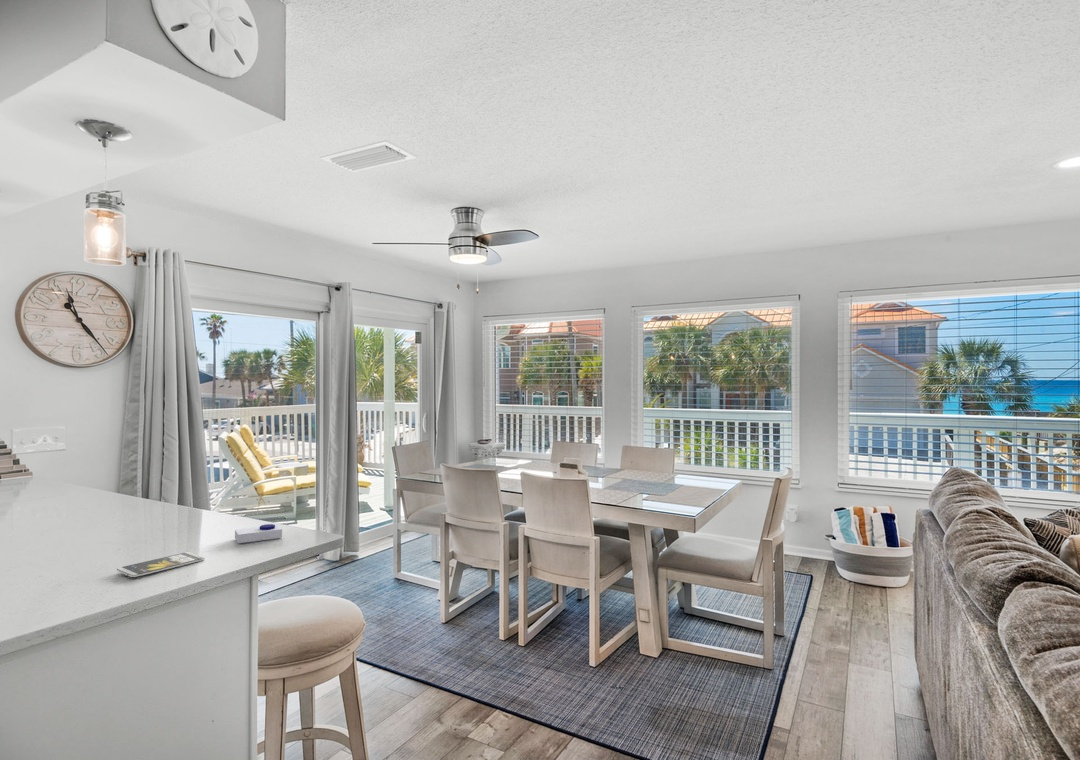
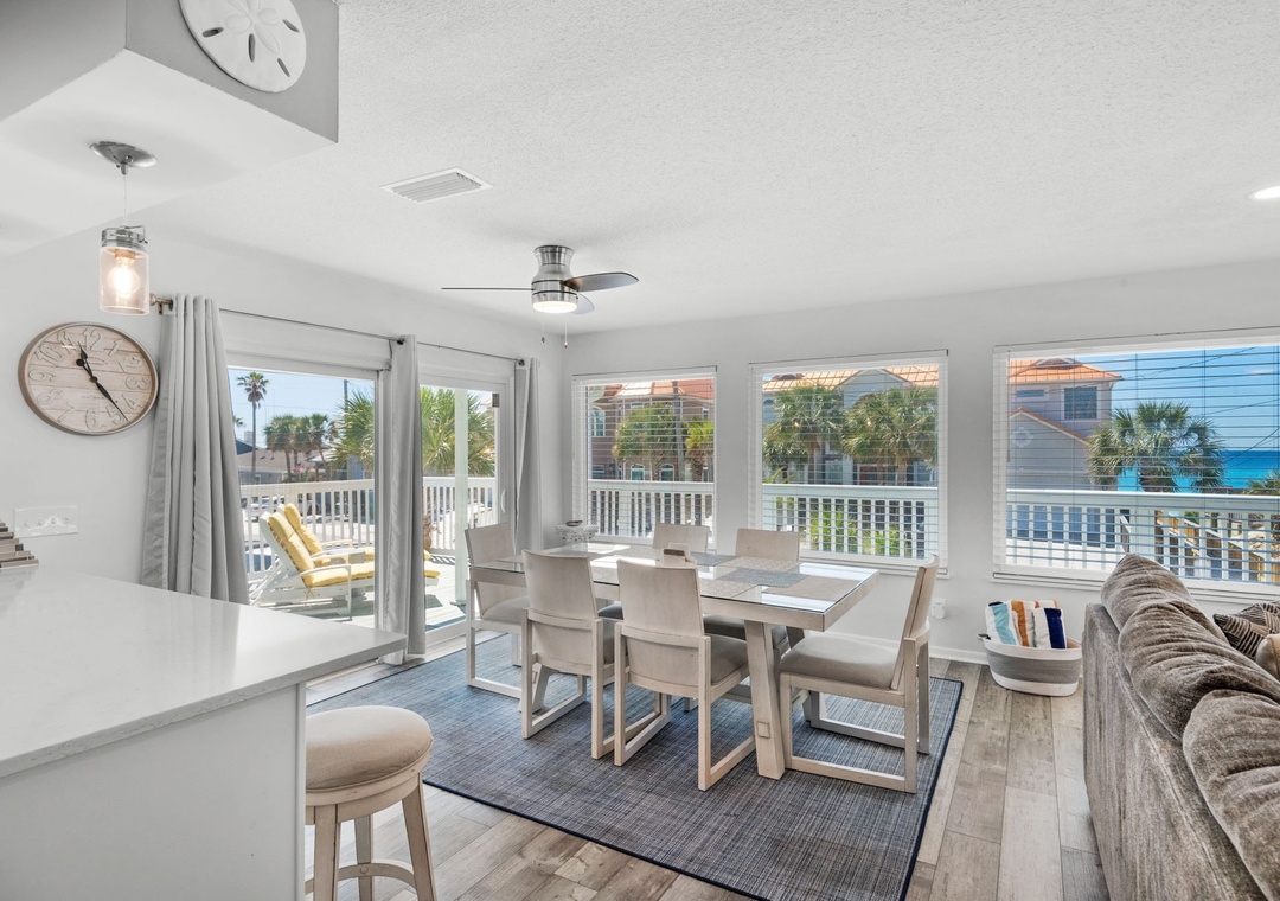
- smartphone [116,551,206,578]
- soap bar [234,523,283,544]
